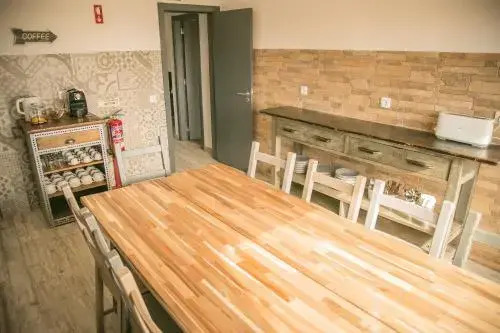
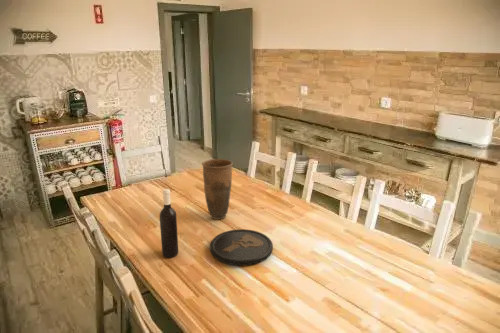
+ vase [201,158,234,221]
+ wine bottle [158,188,179,259]
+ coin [209,228,274,267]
